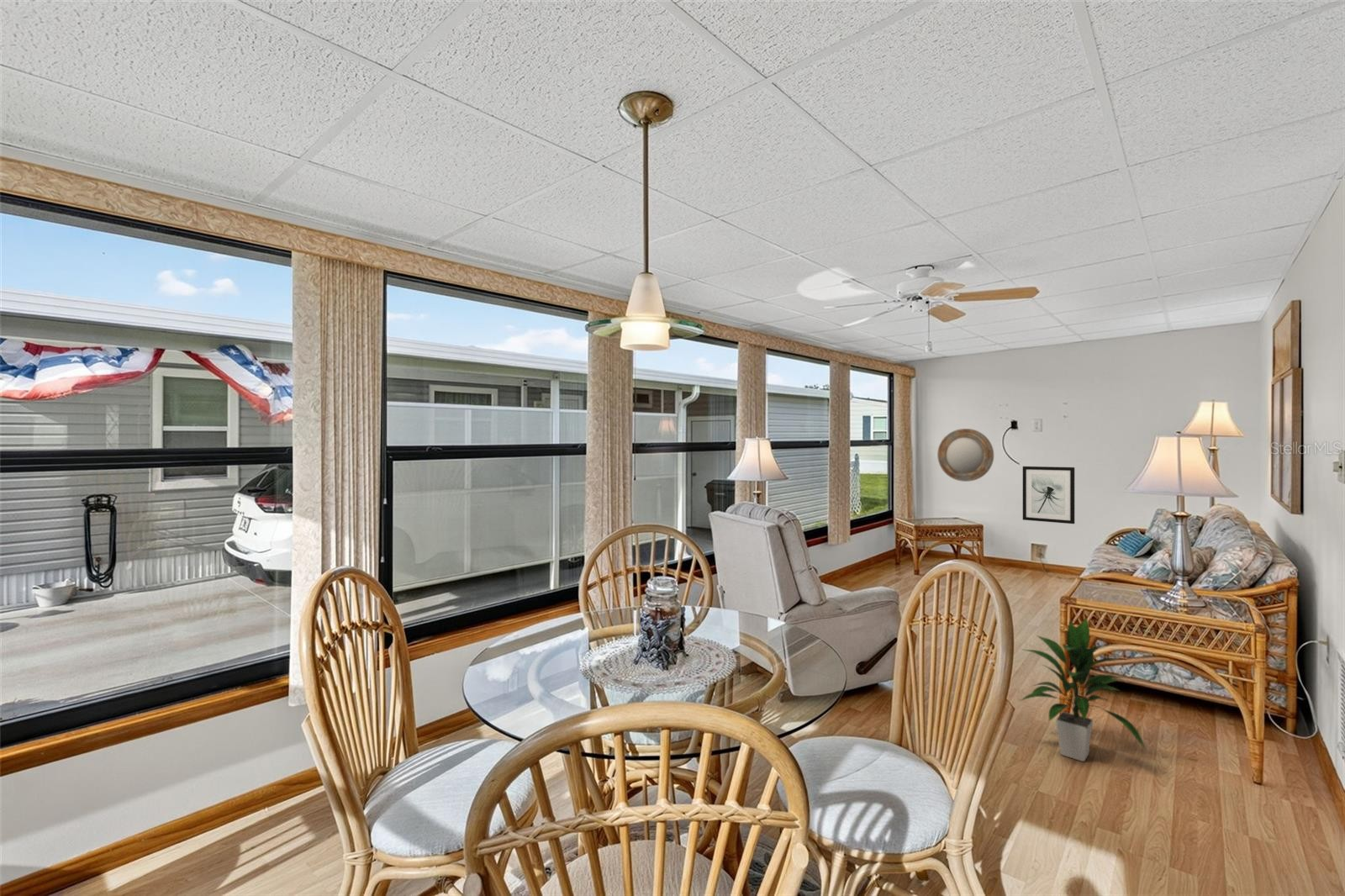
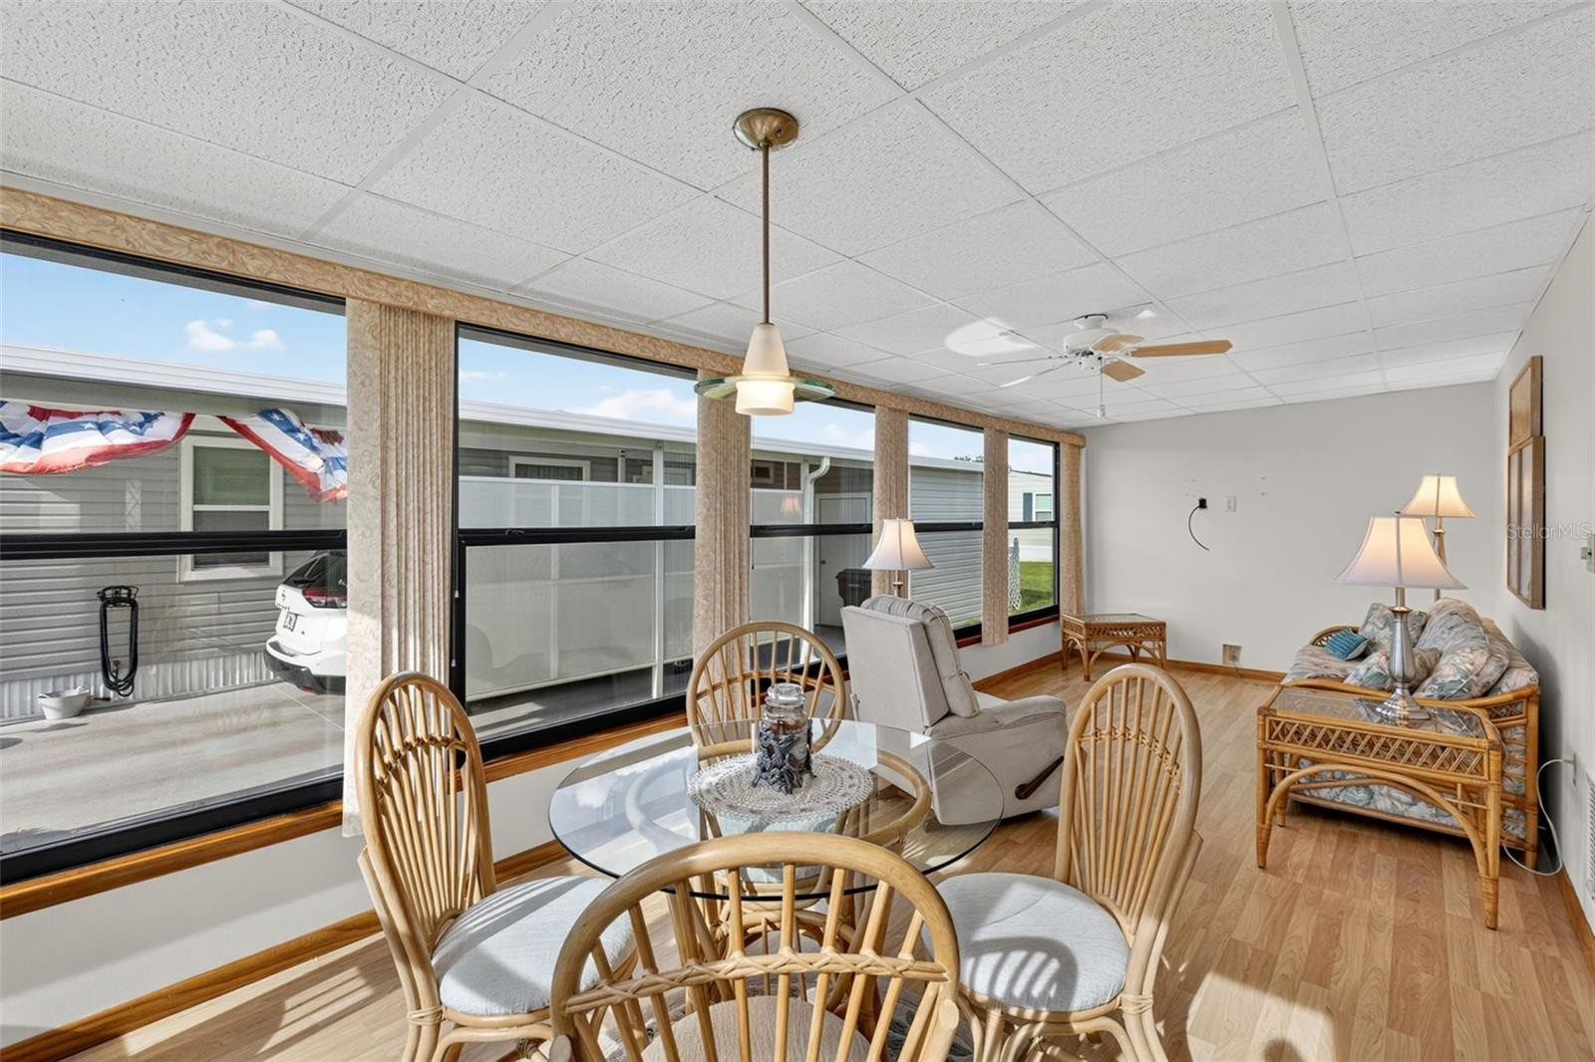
- wall art [1022,466,1075,524]
- indoor plant [1018,617,1147,762]
- home mirror [936,428,994,482]
